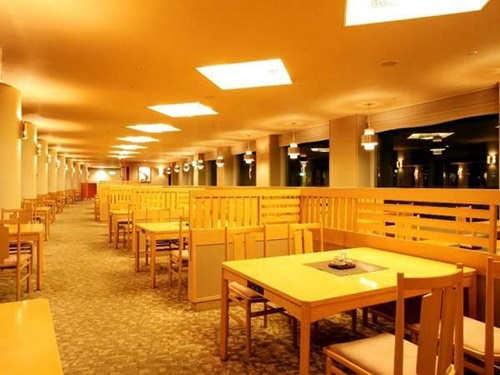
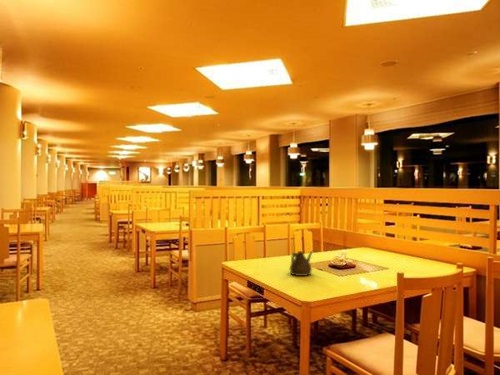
+ teapot [288,250,314,277]
